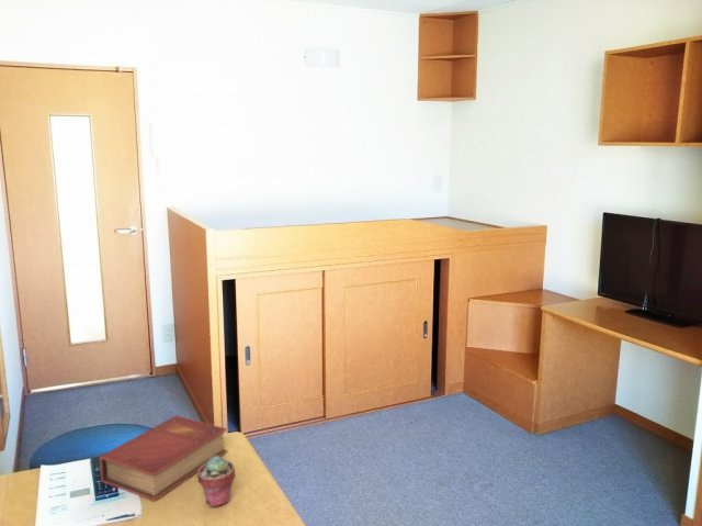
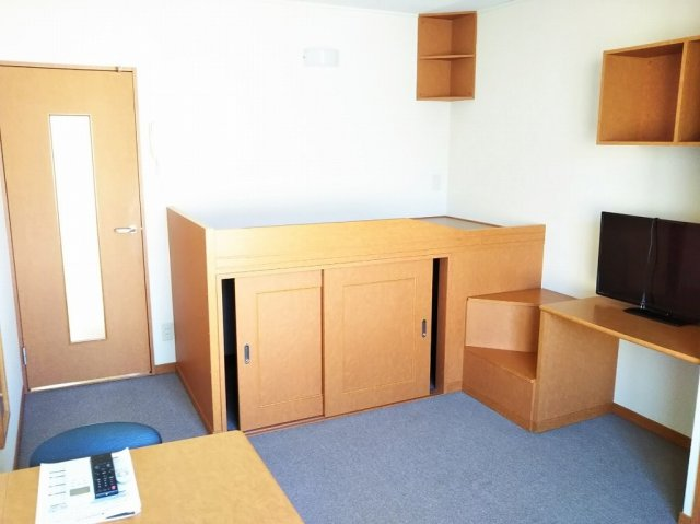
- potted succulent [196,456,236,508]
- book [99,414,228,502]
